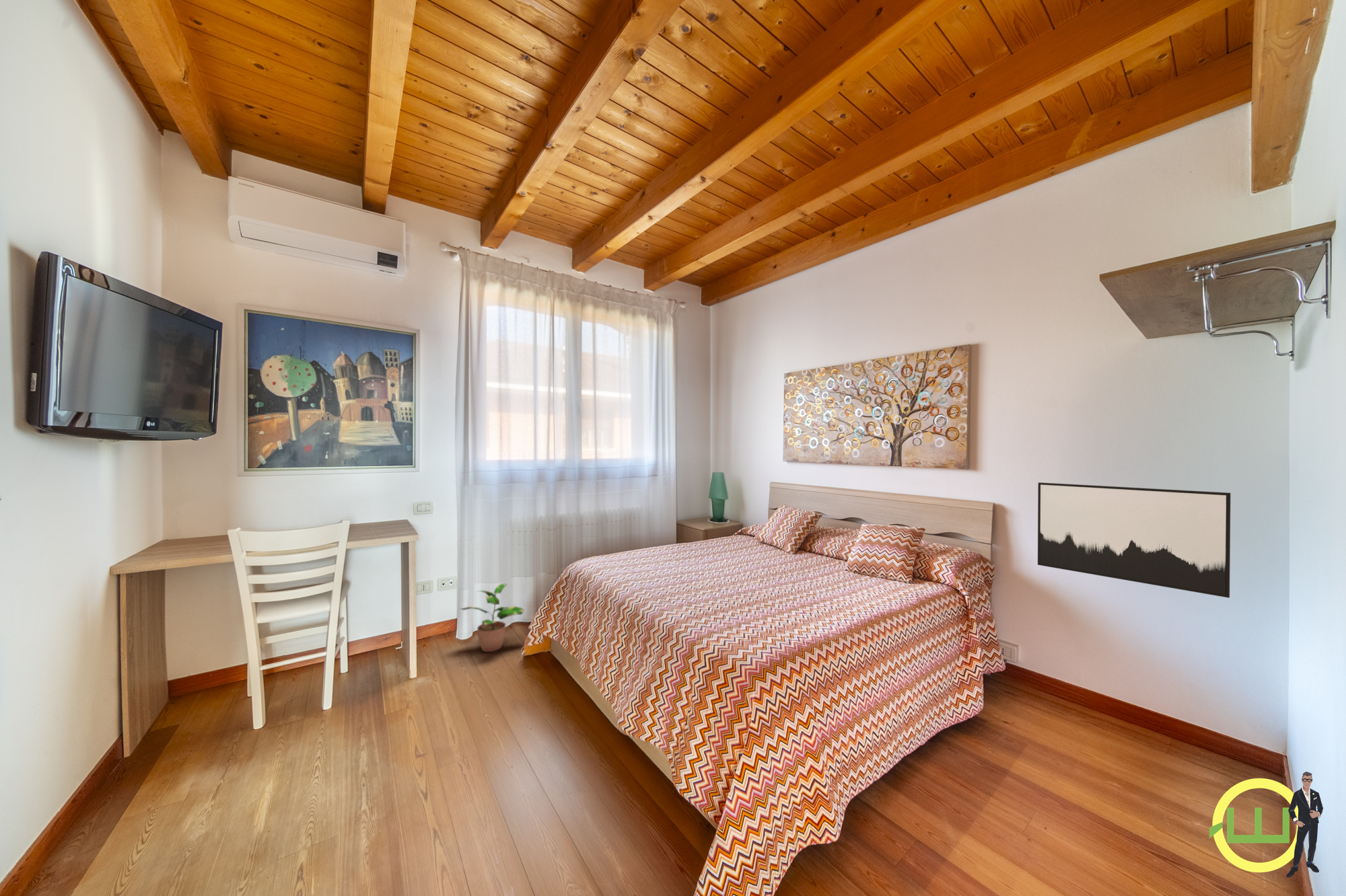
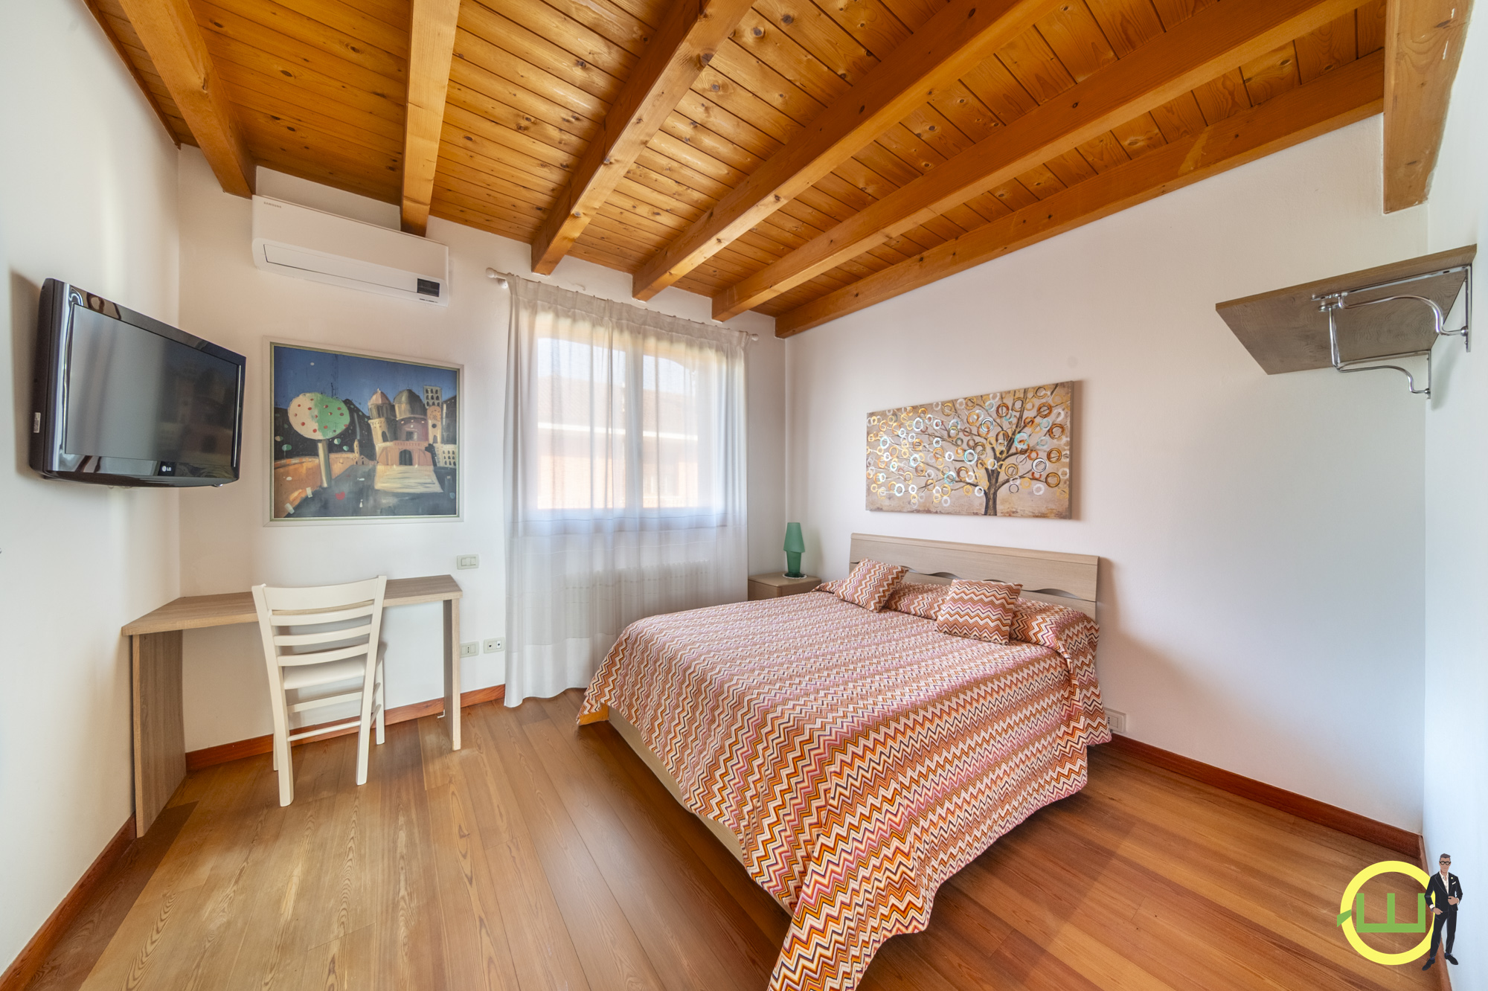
- potted plant [458,583,525,652]
- wall art [1037,482,1232,599]
